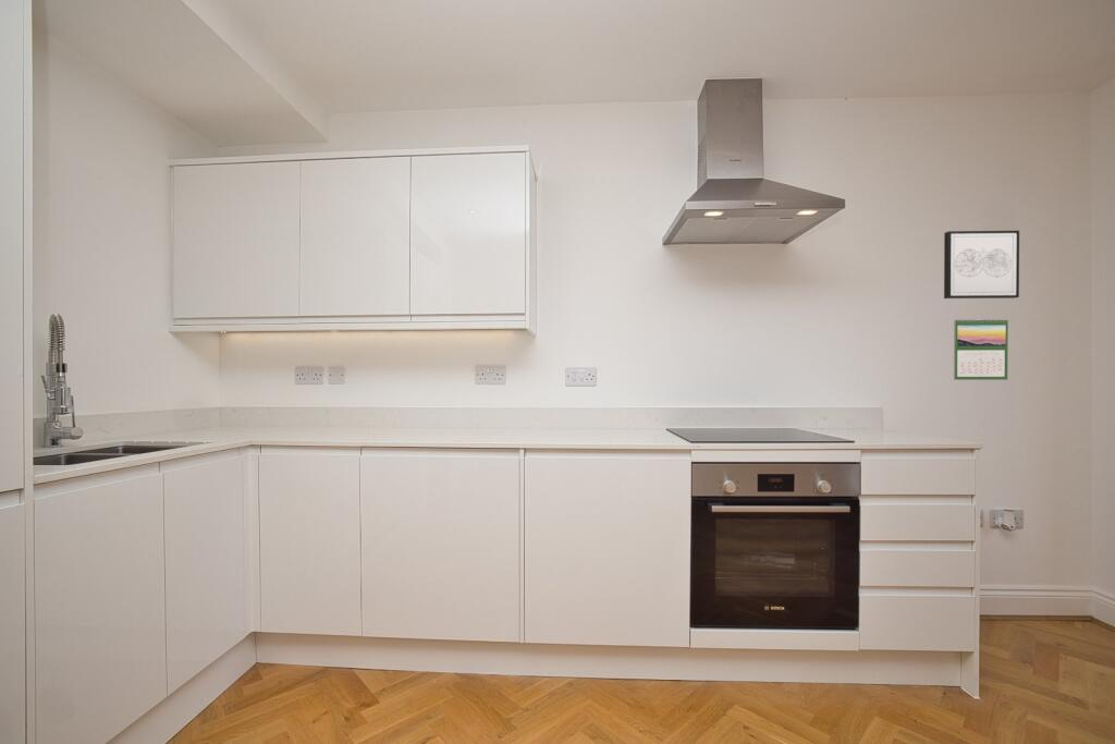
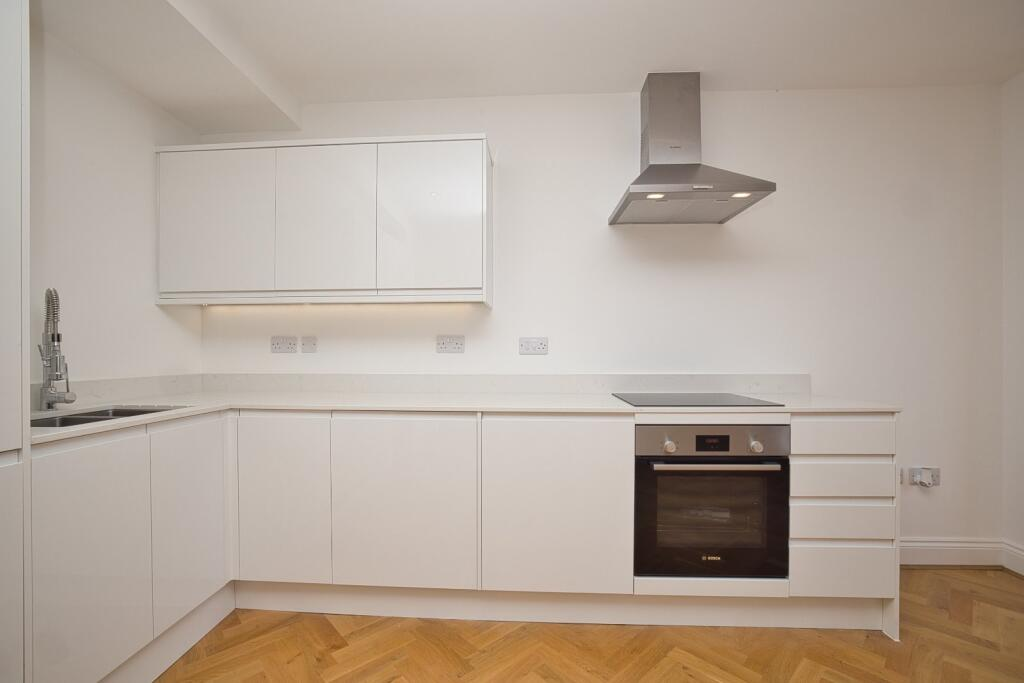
- calendar [953,316,1009,381]
- wall art [943,230,1020,300]
